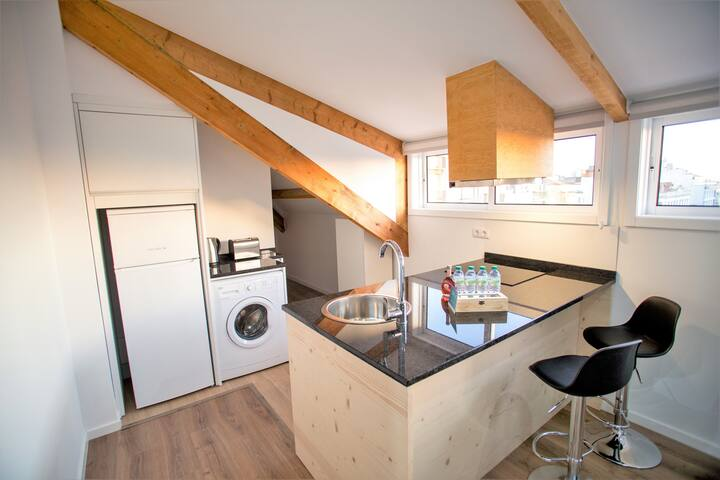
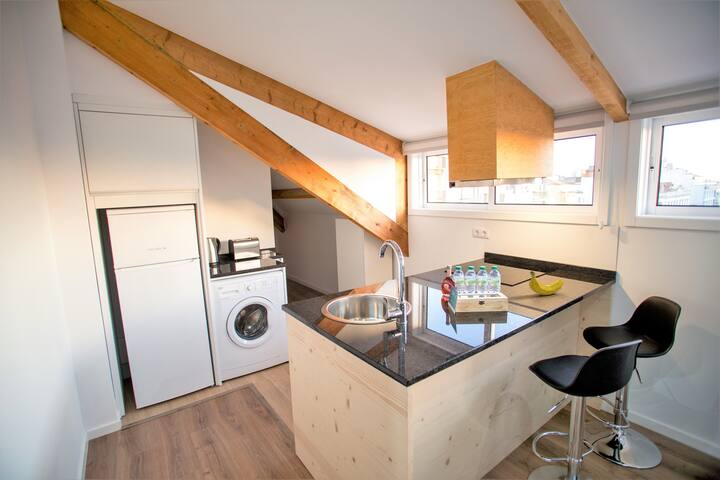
+ fruit [528,270,564,296]
